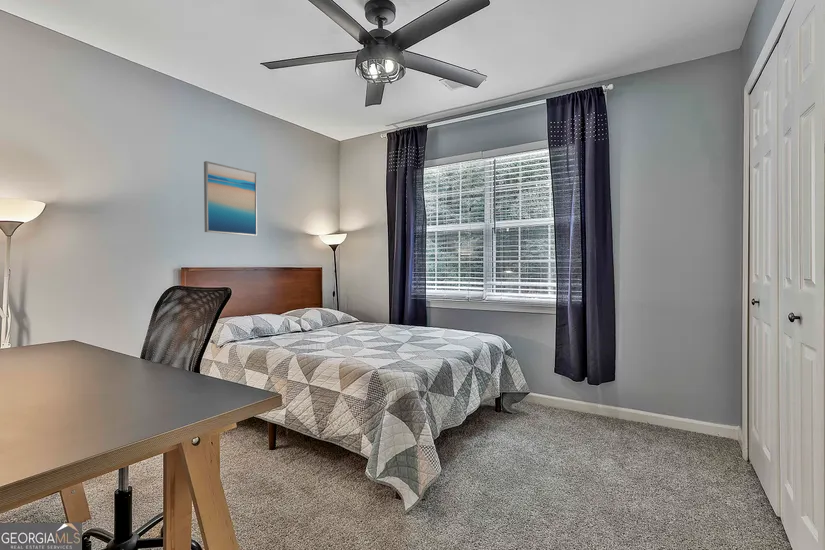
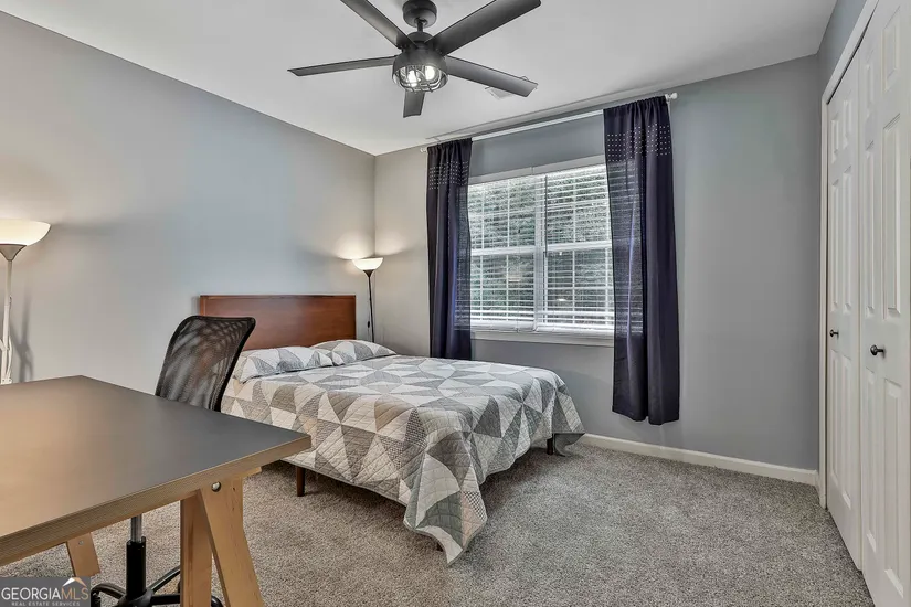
- wall art [203,160,258,237]
